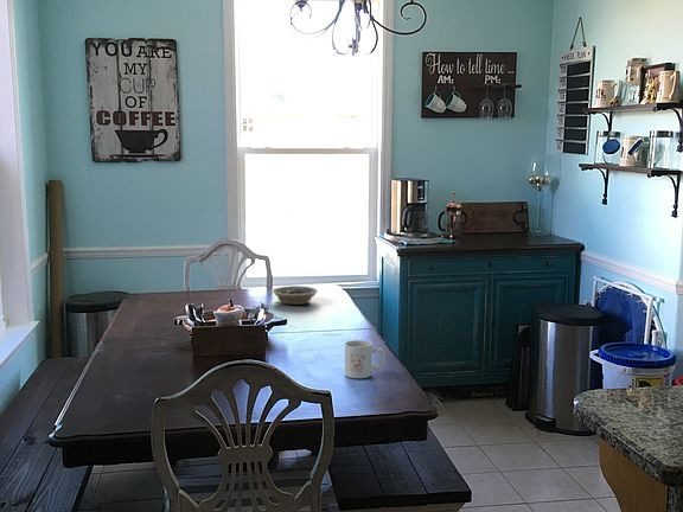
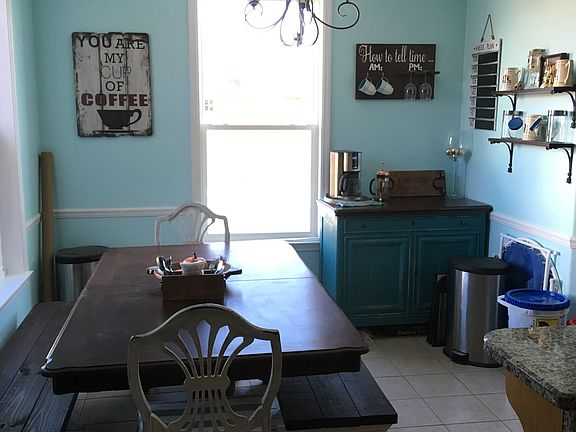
- bowl [270,284,319,306]
- mug [344,339,387,379]
